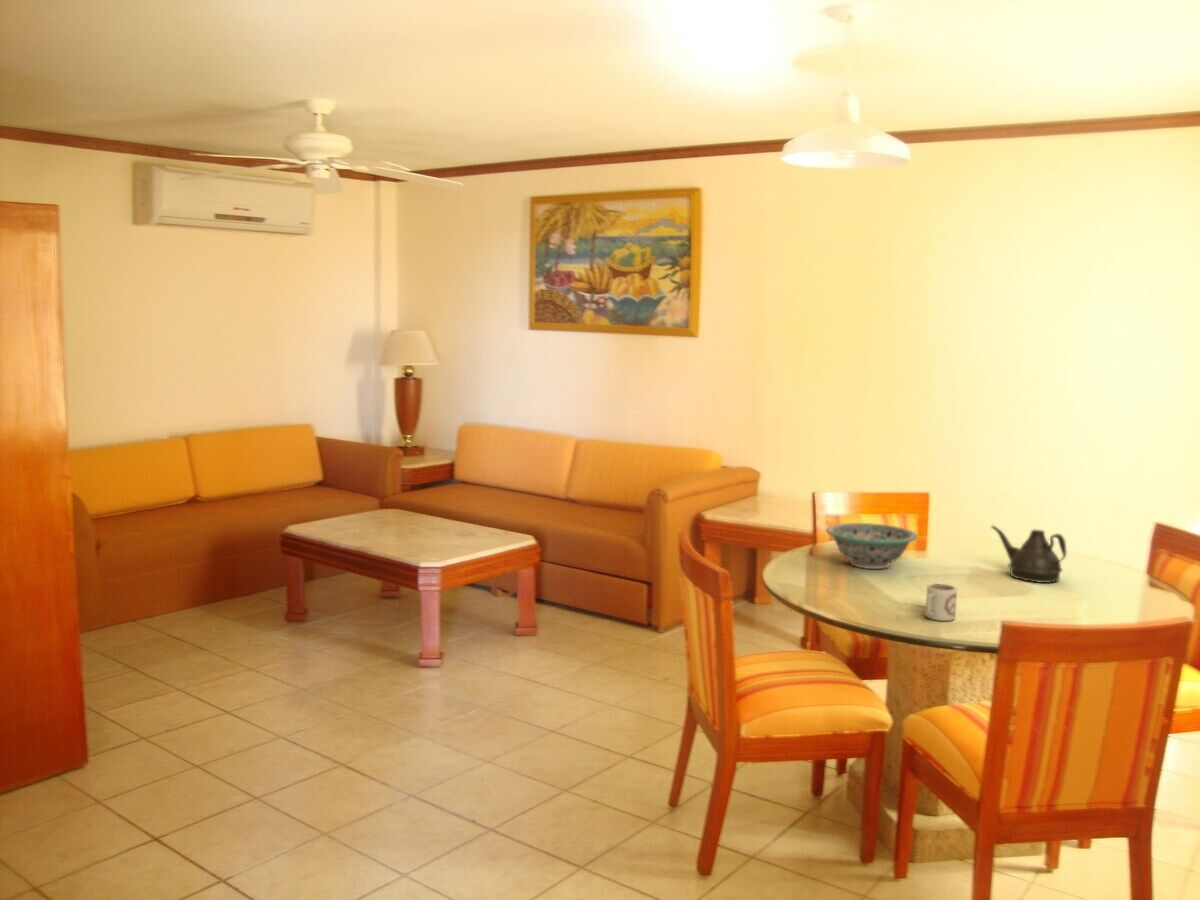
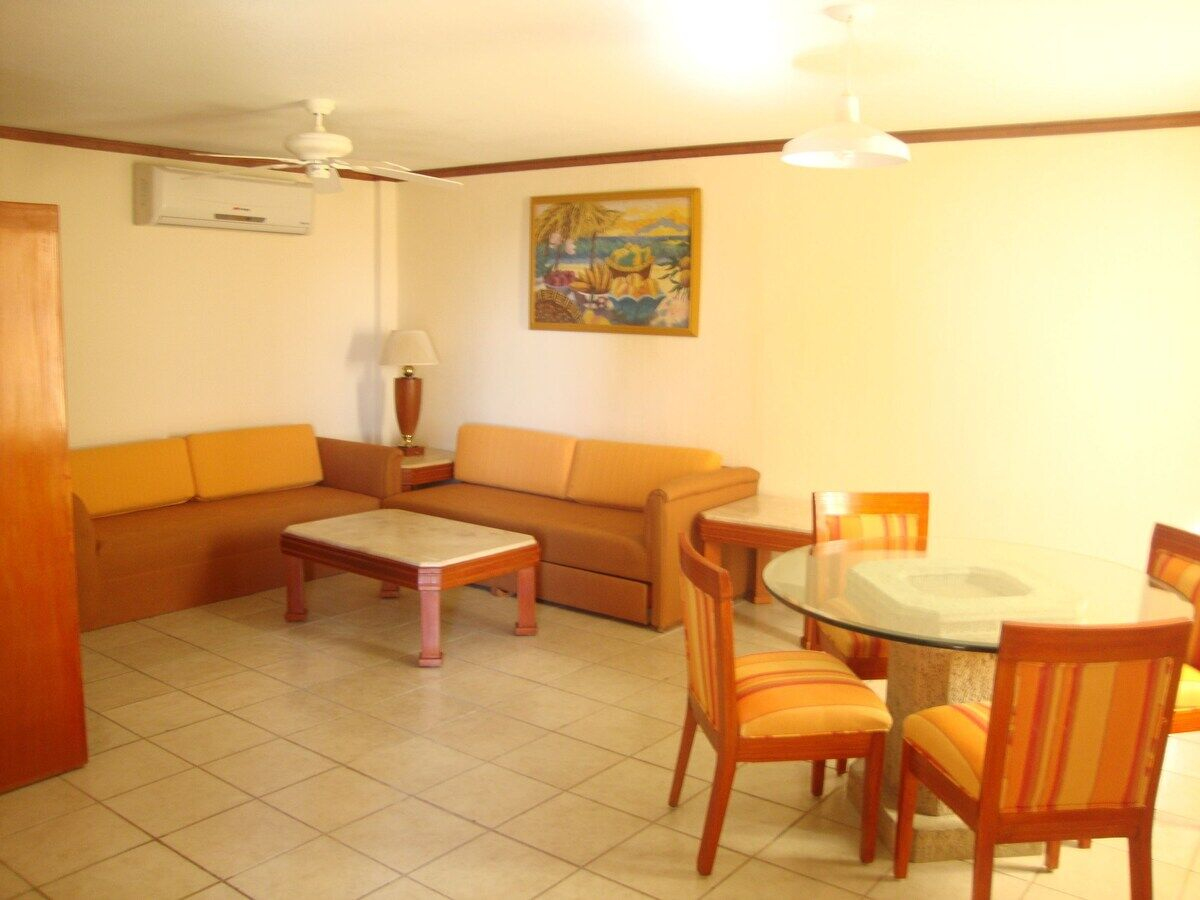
- teapot [990,525,1067,584]
- cup [924,582,958,622]
- decorative bowl [825,522,919,570]
